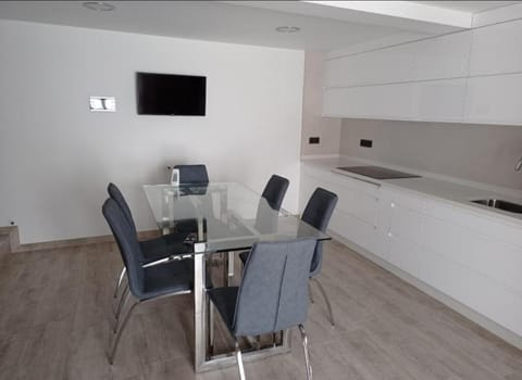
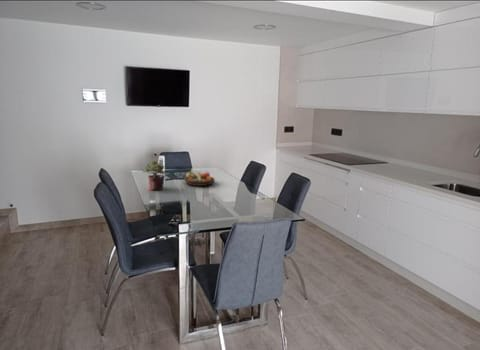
+ potted plant [141,160,167,191]
+ fruit bowl [183,169,216,187]
